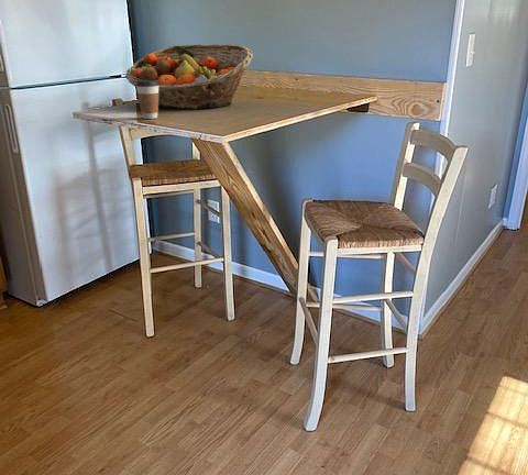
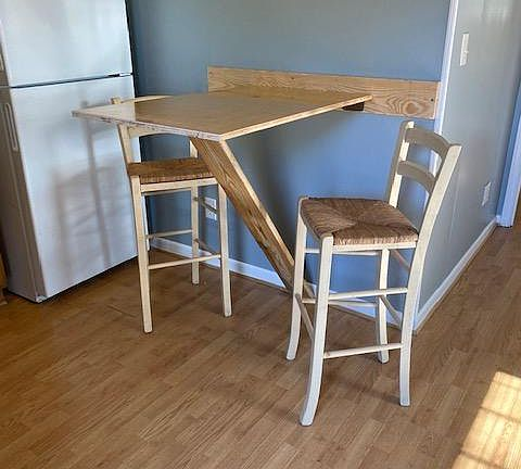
- coffee cup [135,79,160,120]
- fruit basket [124,43,254,110]
